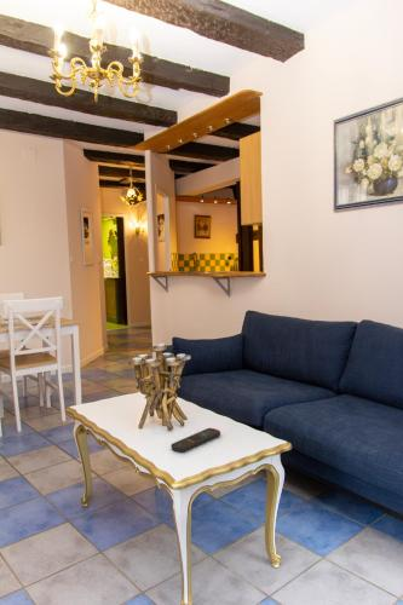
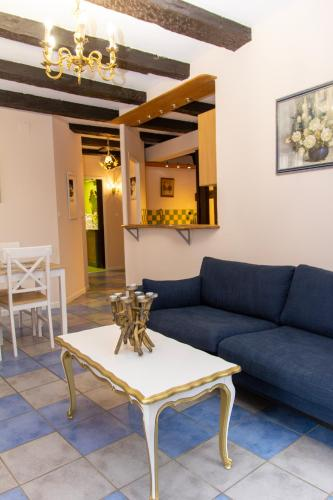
- remote control [171,427,221,454]
